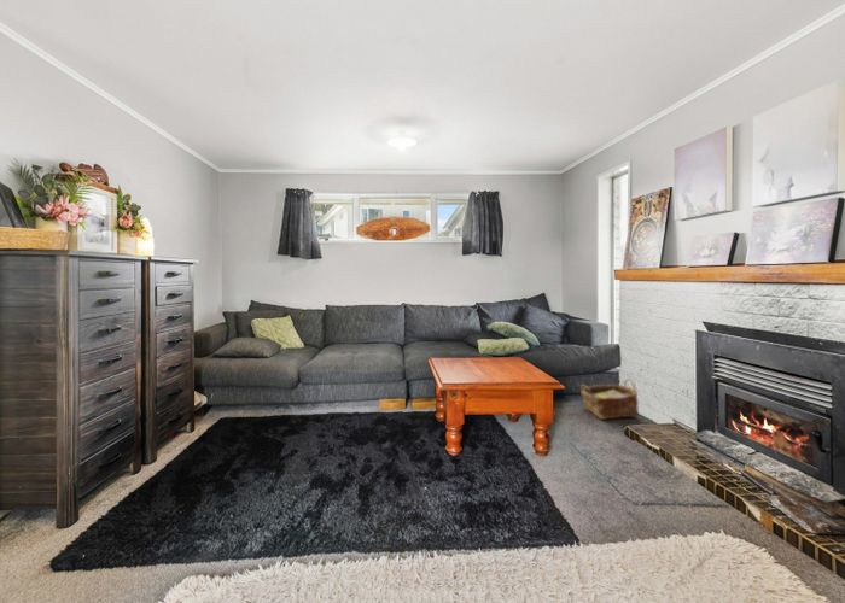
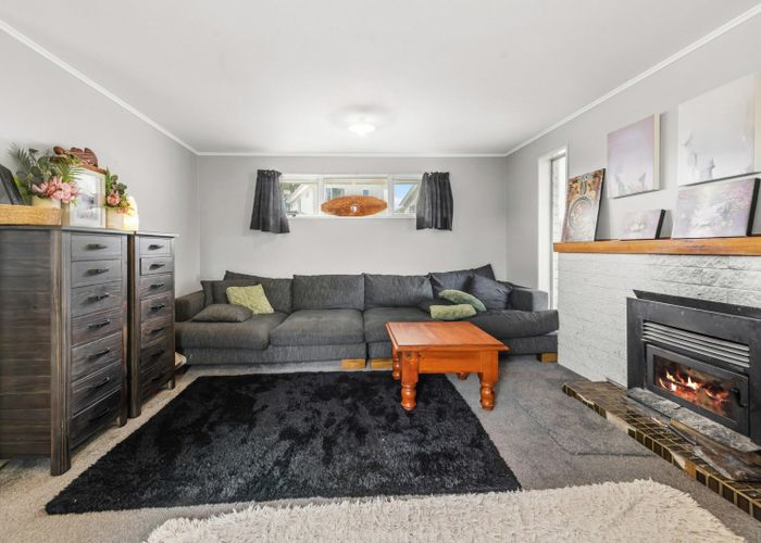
- woven basket [579,377,640,421]
